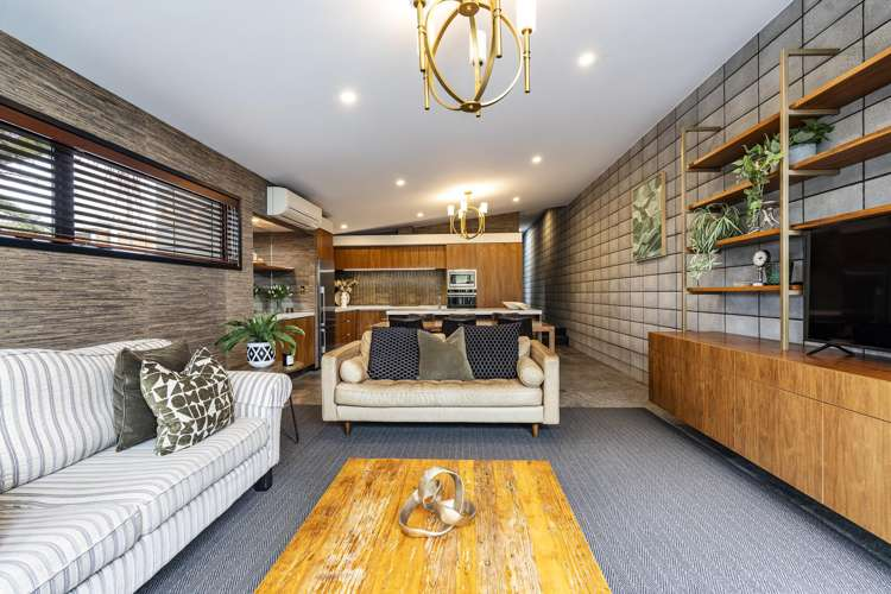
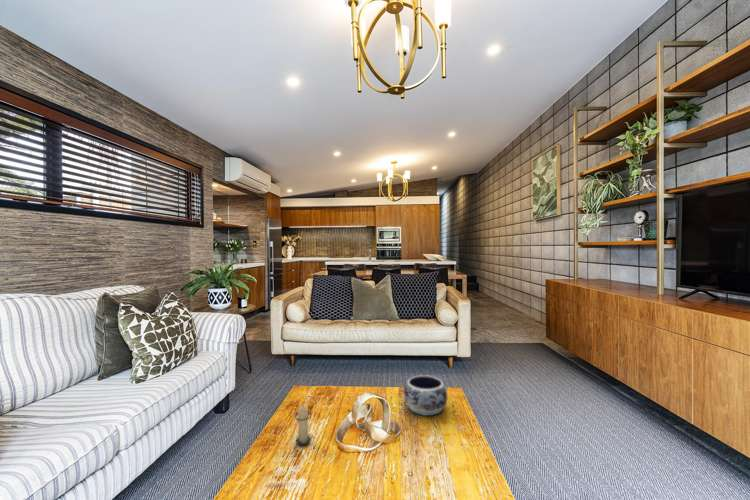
+ decorative bowl [403,374,448,417]
+ candle [294,404,312,446]
